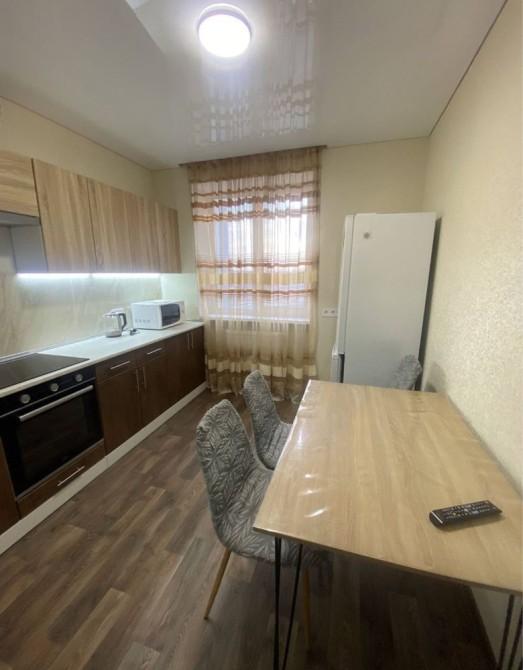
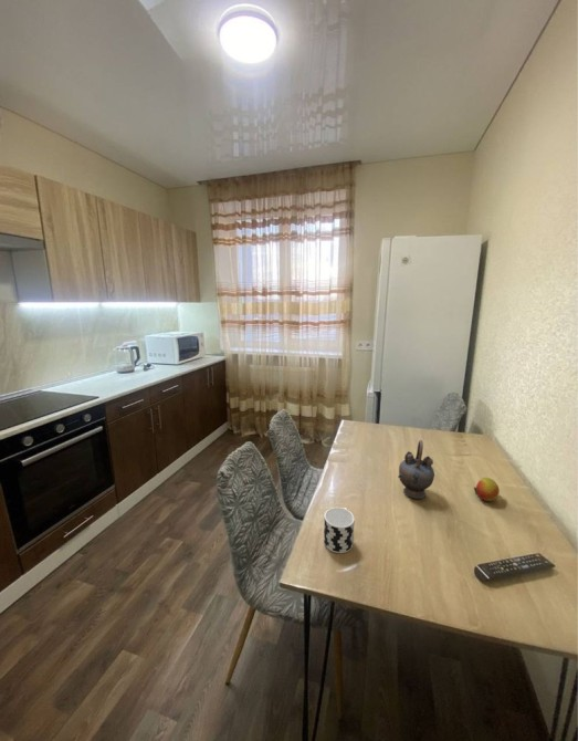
+ cup [323,507,356,554]
+ fruit [473,477,501,502]
+ teapot [397,439,435,500]
